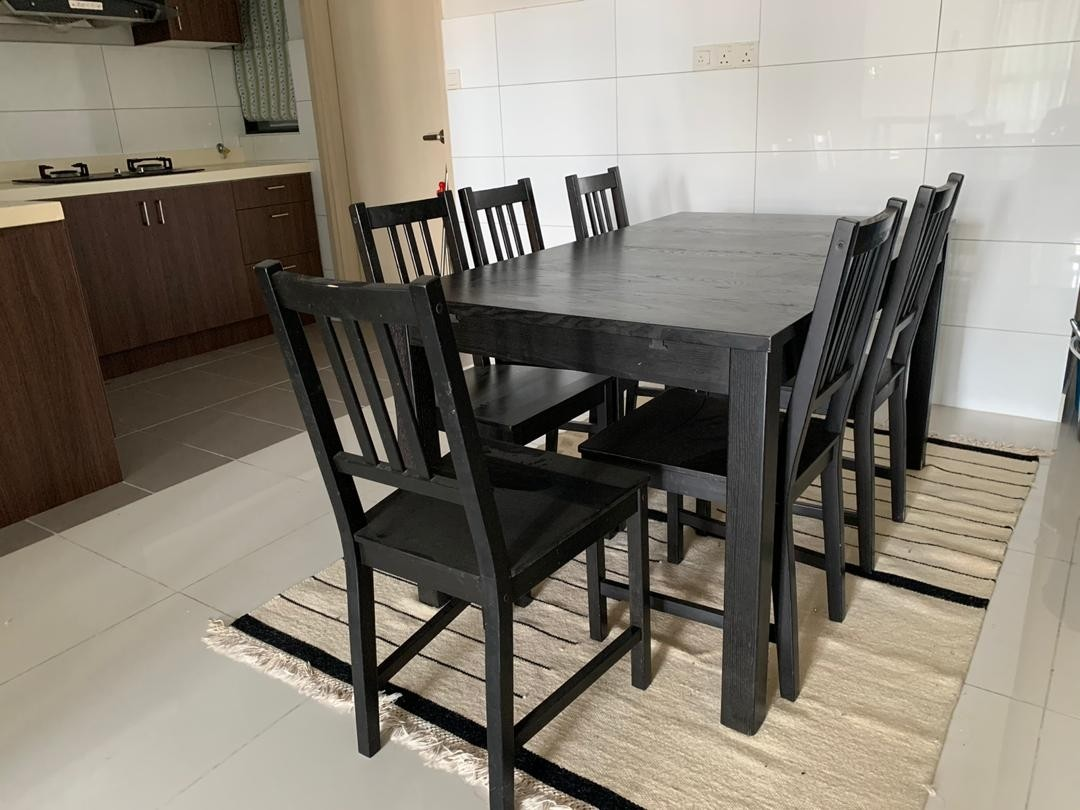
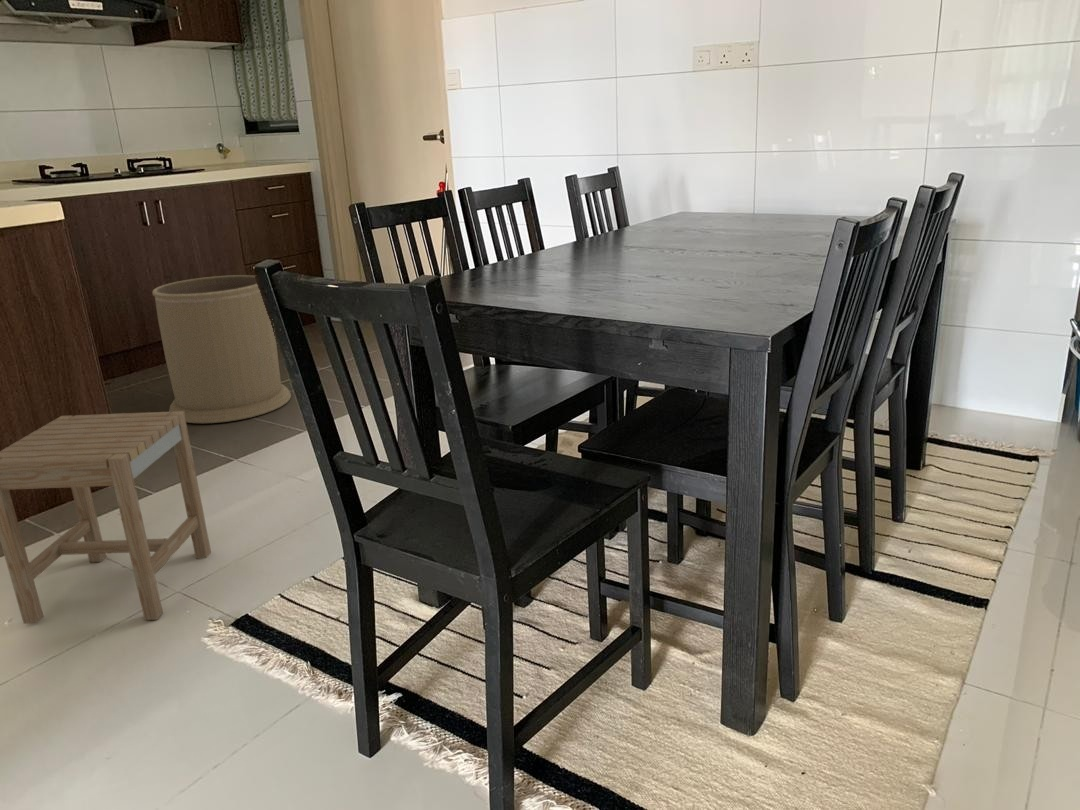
+ trash can [151,274,292,424]
+ stool [0,411,212,625]
